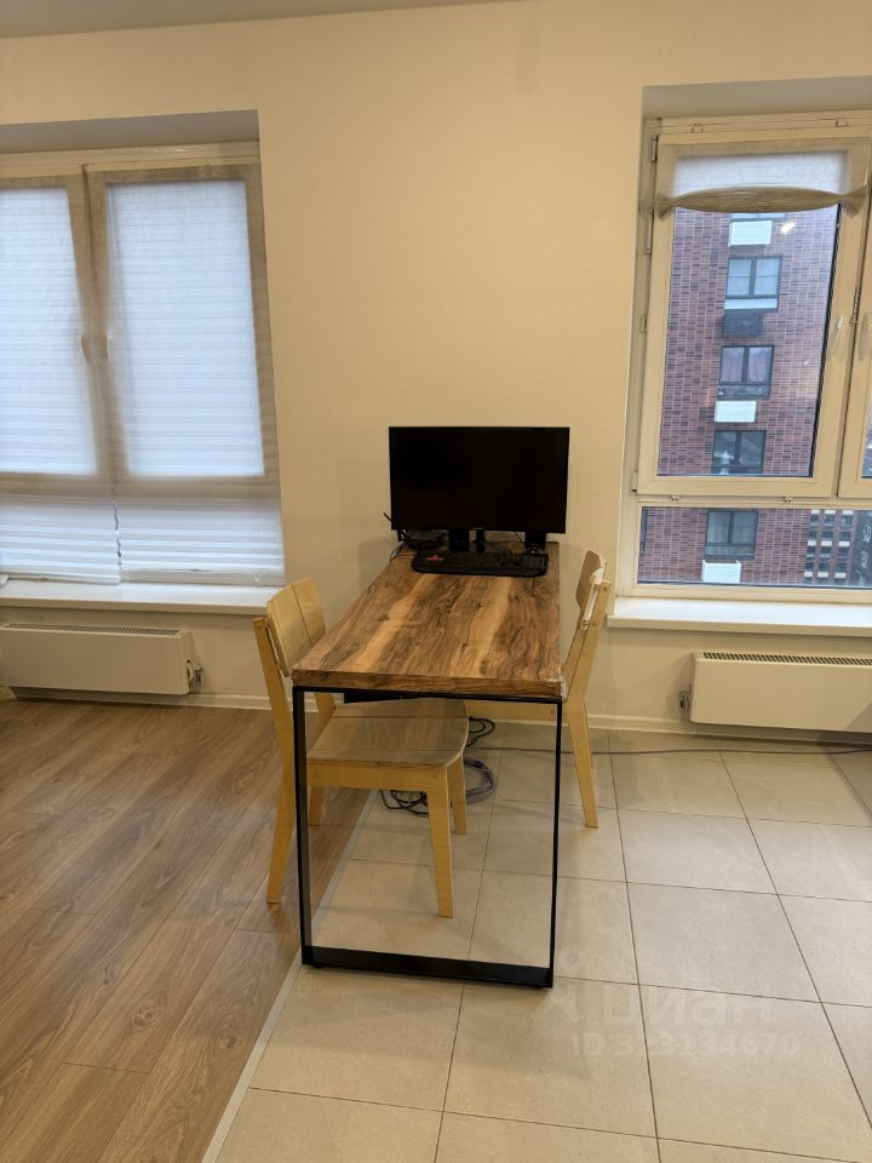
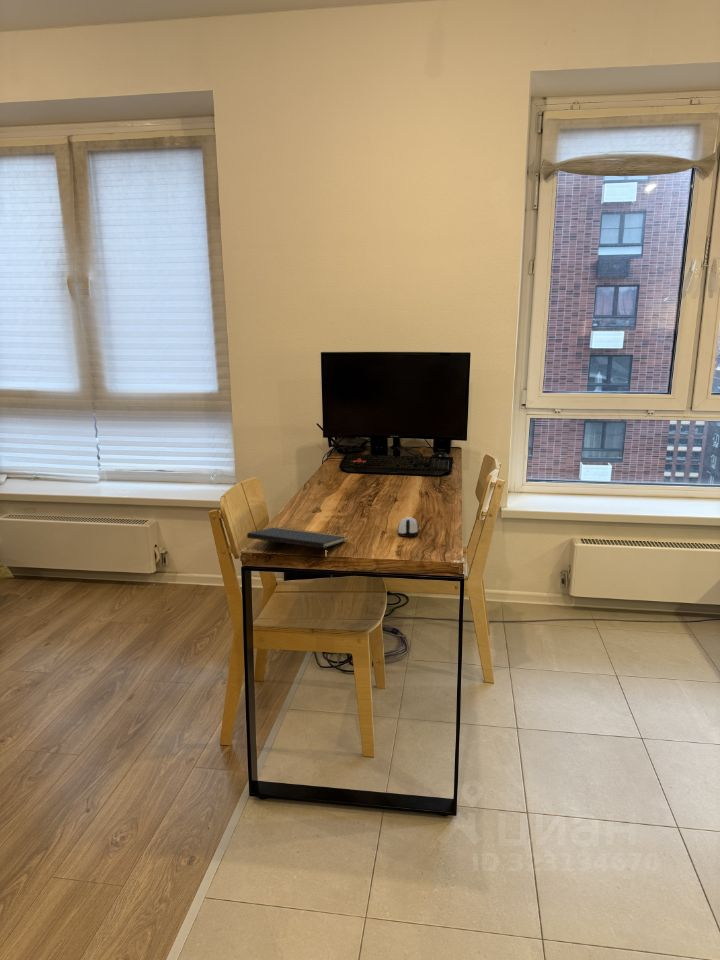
+ notepad [246,526,348,561]
+ computer mouse [397,516,420,538]
